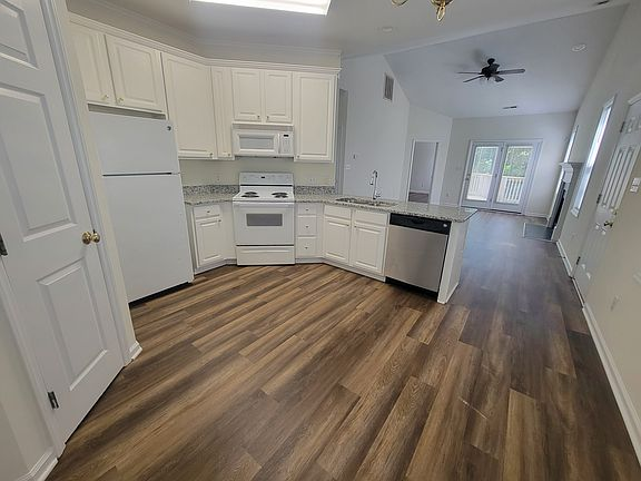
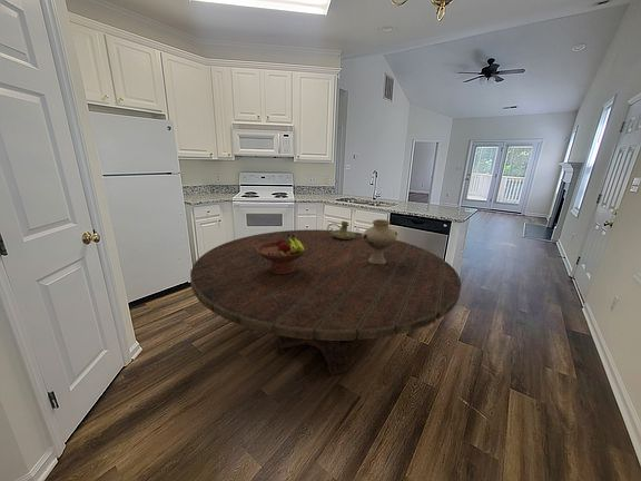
+ fruit bowl [256,234,307,275]
+ candle holder [326,220,355,239]
+ vase [362,218,398,264]
+ dining table [189,228,462,376]
